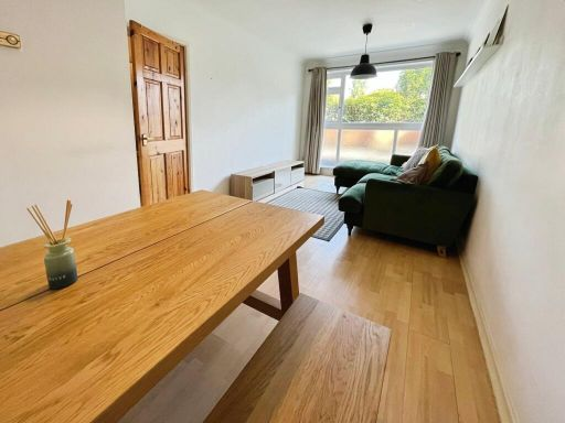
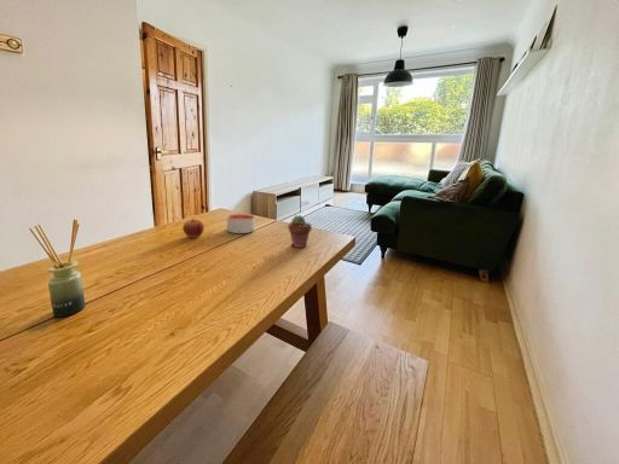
+ potted succulent [287,214,313,249]
+ candle [226,213,256,234]
+ apple [181,216,206,239]
